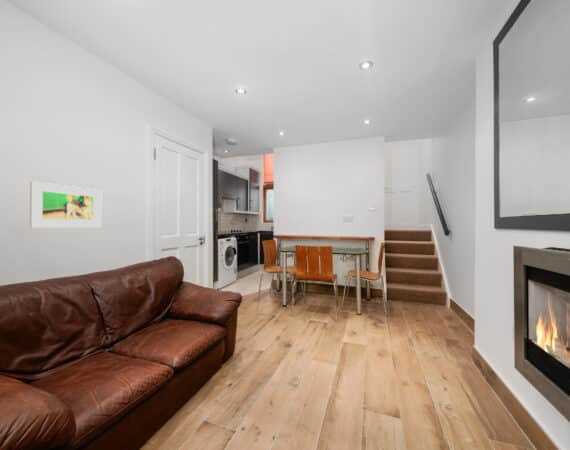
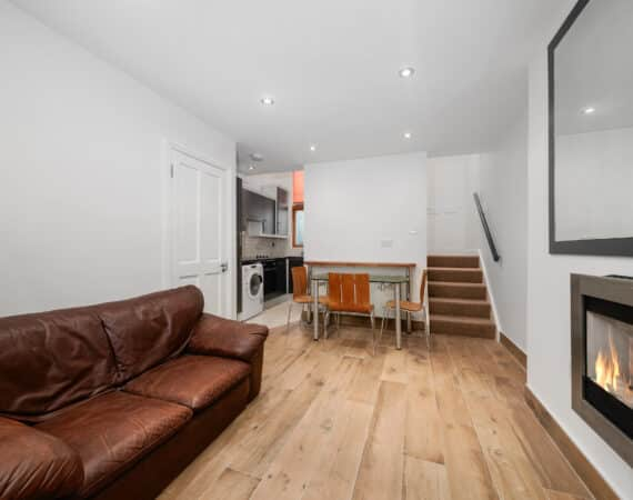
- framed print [29,180,102,228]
